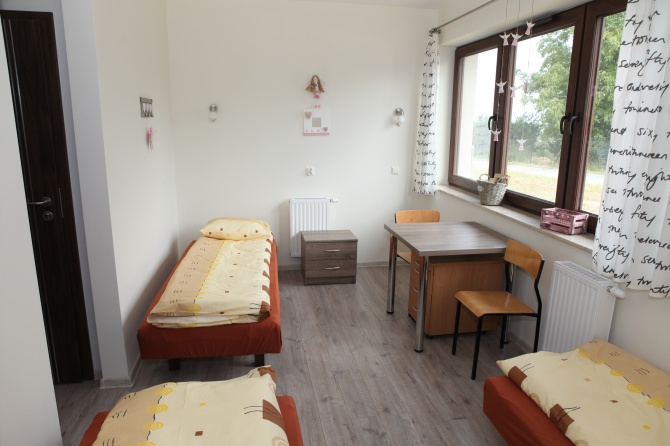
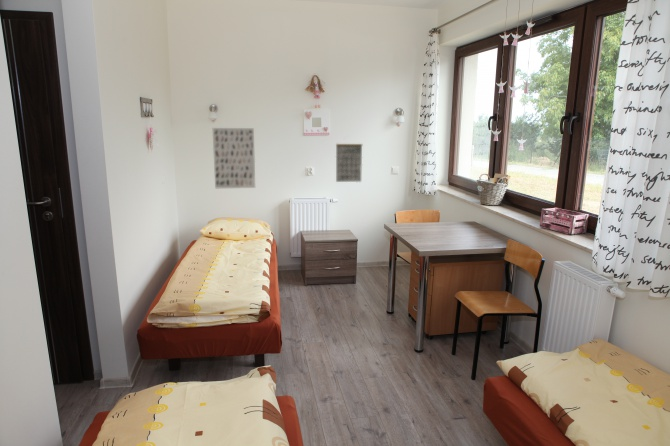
+ wall art [212,127,256,190]
+ calendar [335,136,363,183]
